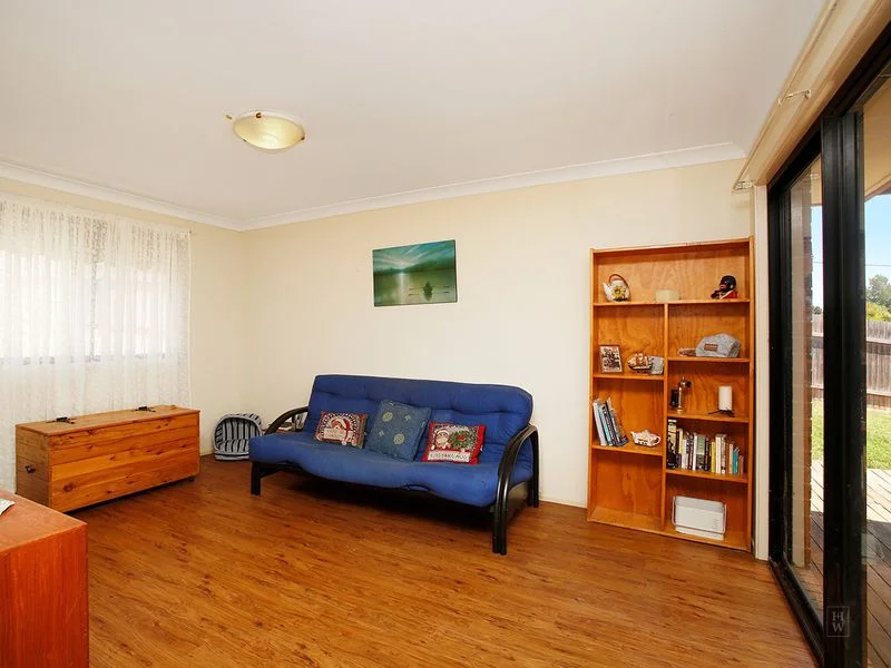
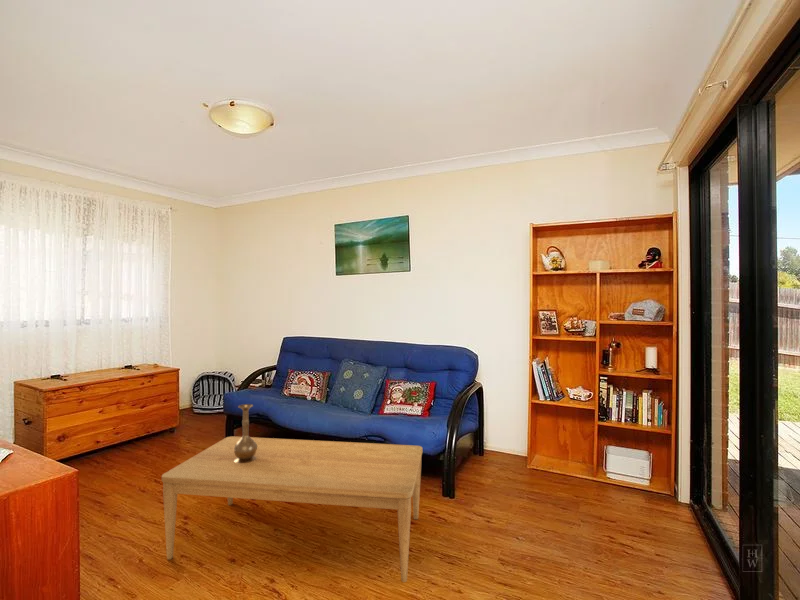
+ vase [234,403,257,463]
+ coffee table [161,435,423,583]
